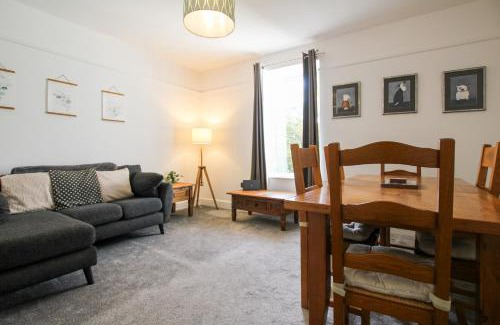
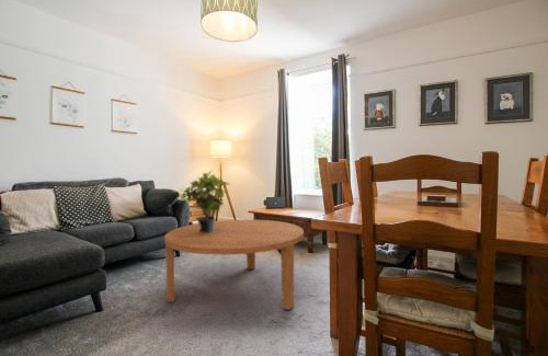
+ potted plant [186,170,231,232]
+ coffee table [163,218,305,311]
